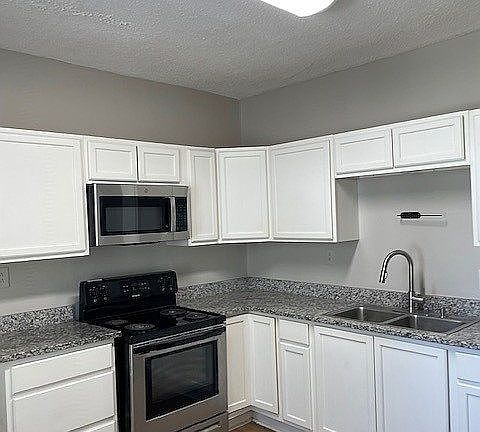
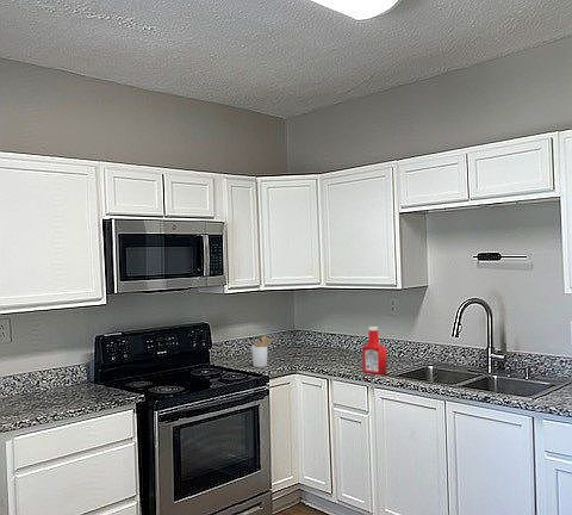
+ utensil holder [250,334,276,368]
+ soap bottle [361,325,388,376]
